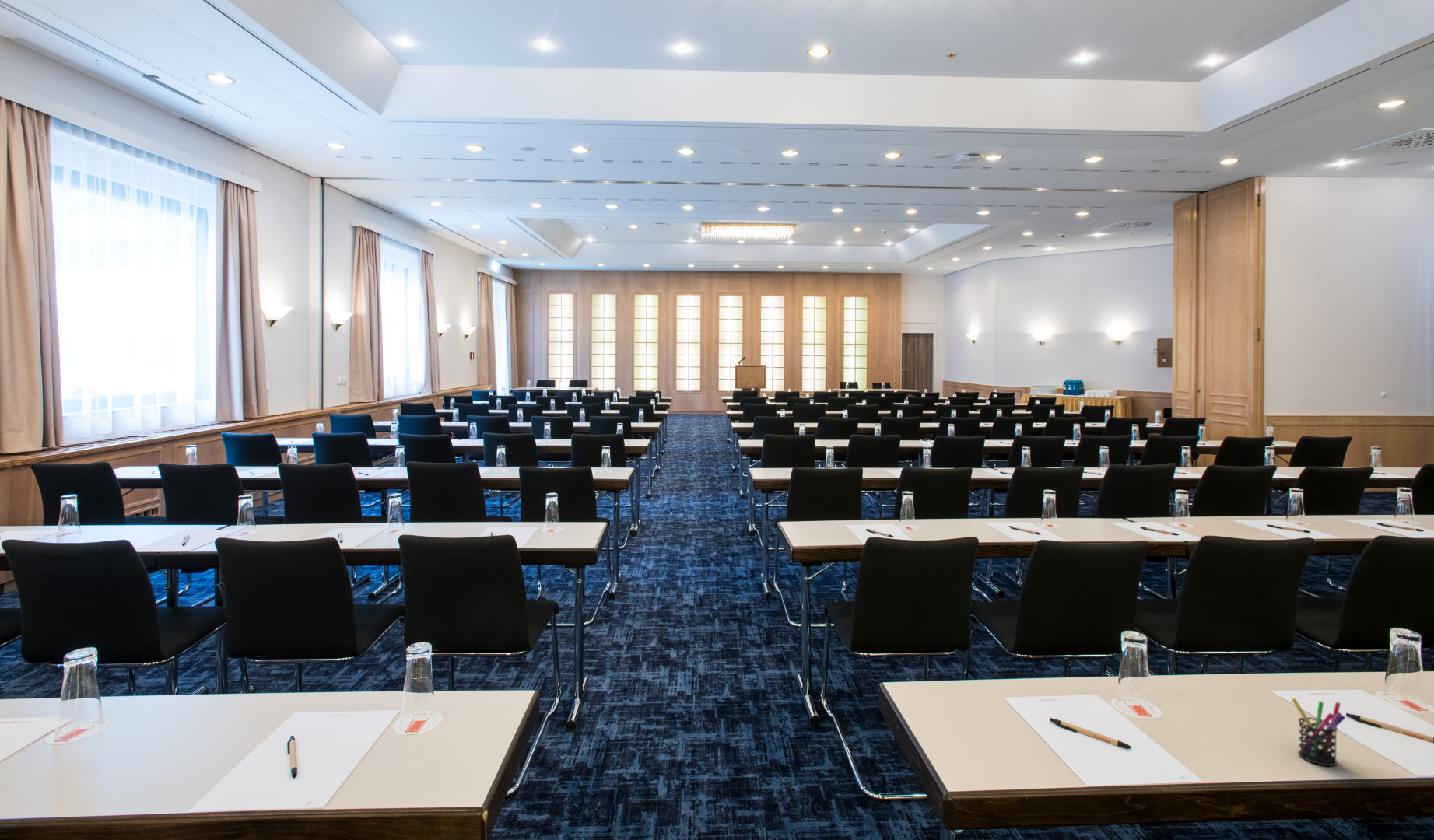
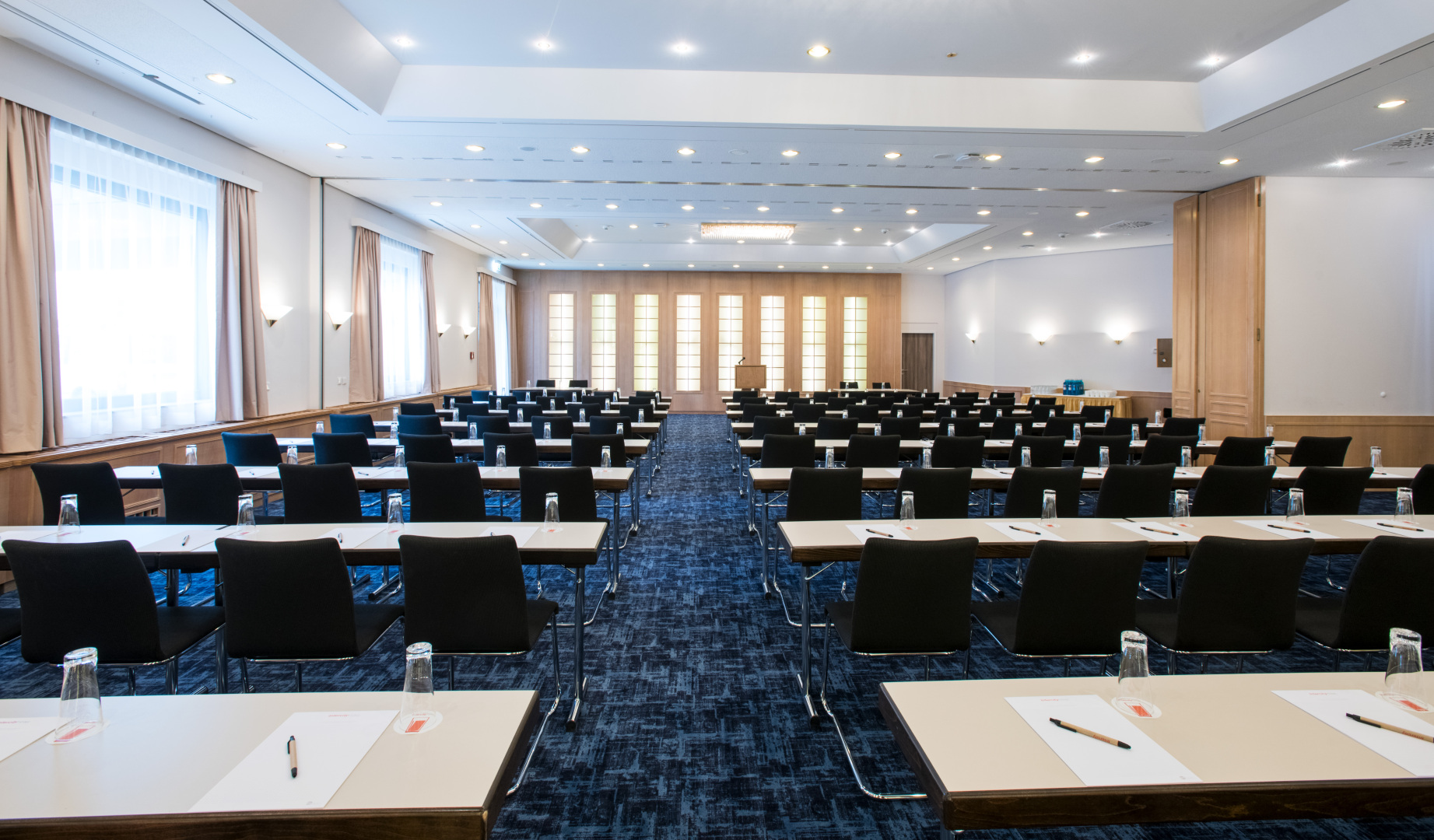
- pen holder [1290,697,1346,766]
